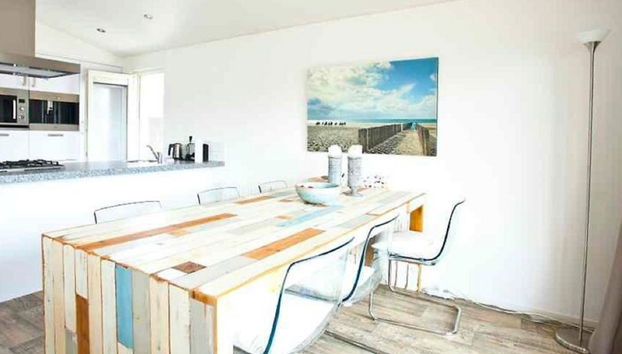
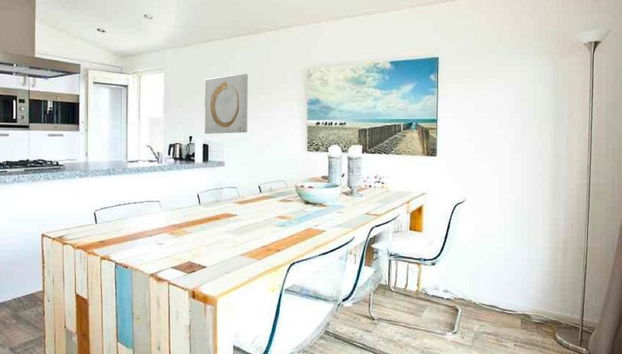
+ wall art [204,73,249,135]
